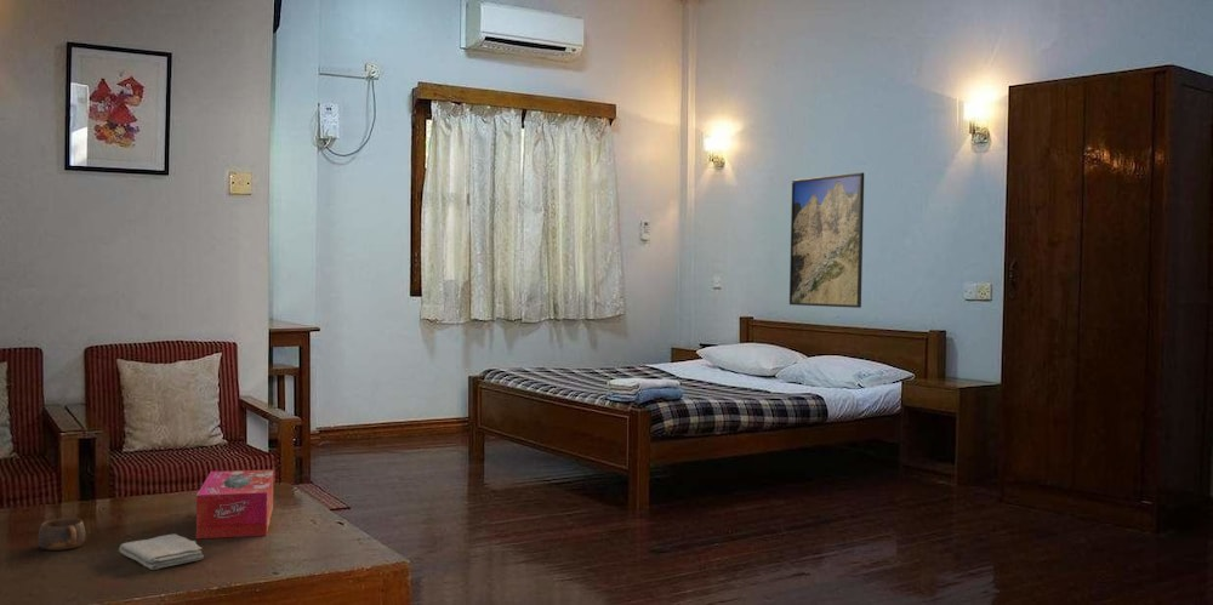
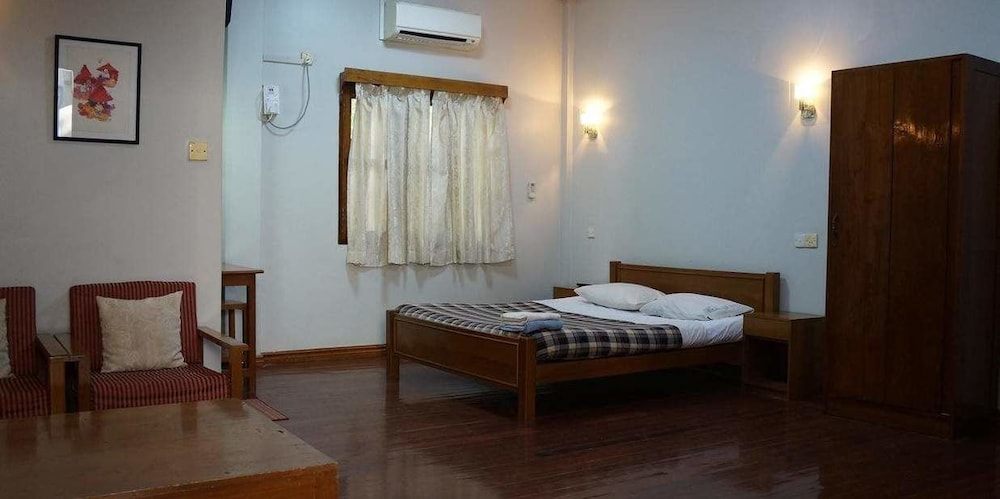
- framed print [788,171,865,309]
- washcloth [118,532,205,571]
- tissue box [195,468,274,540]
- cup [36,518,86,552]
